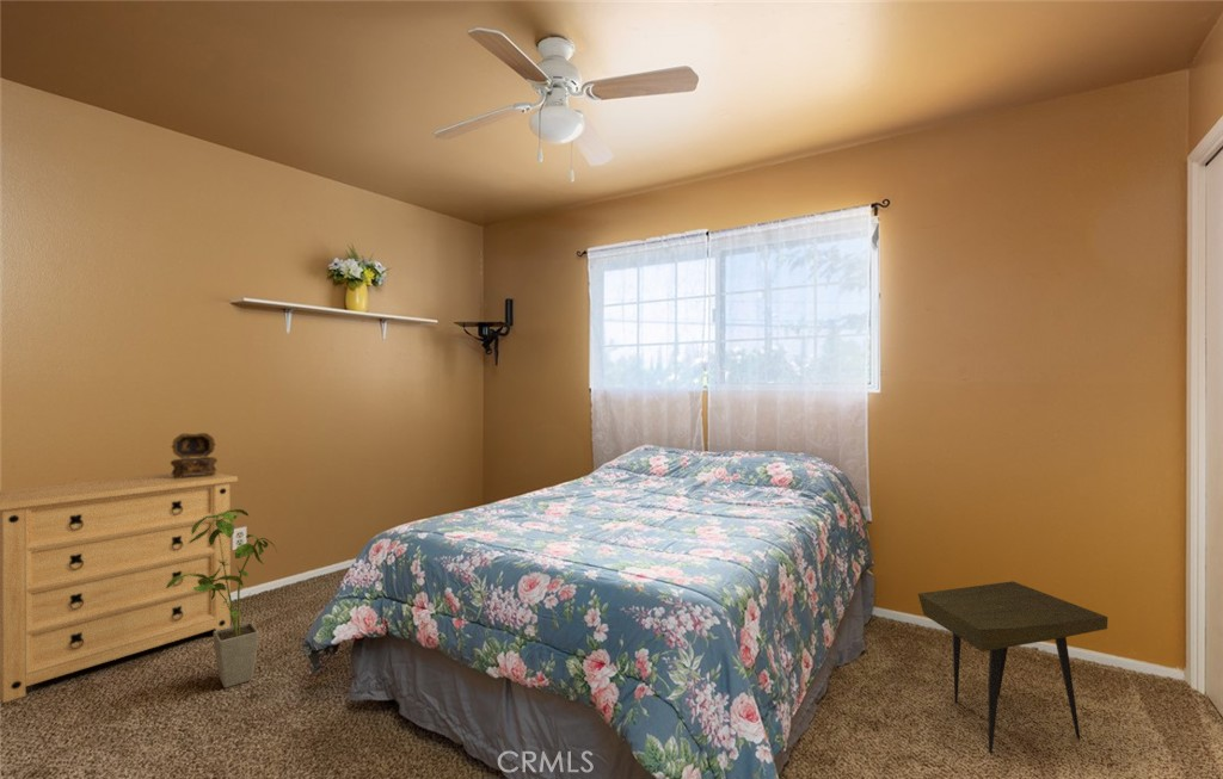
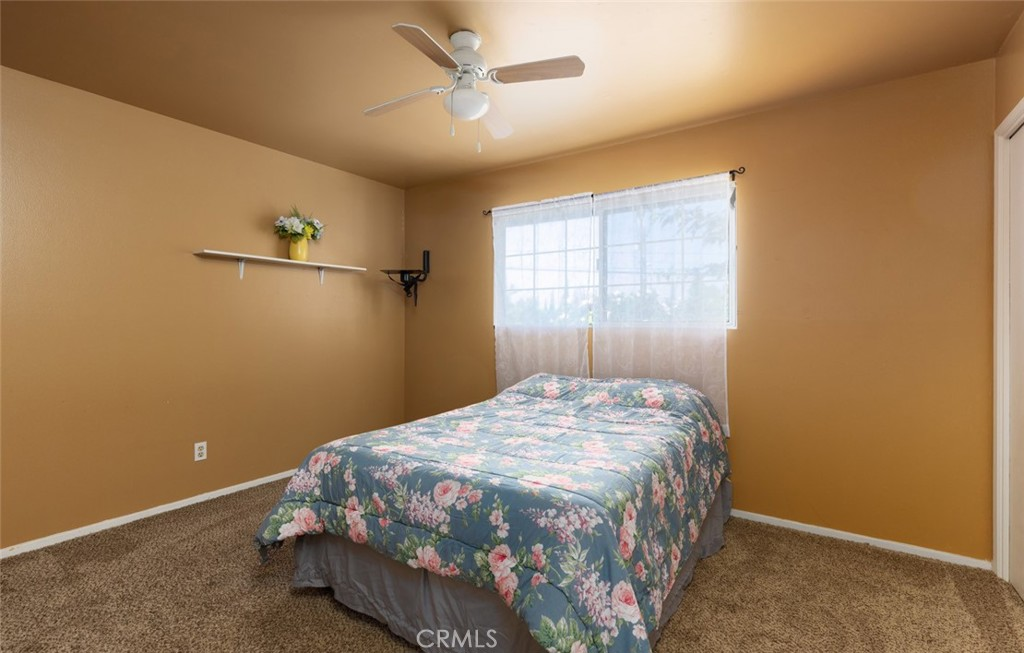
- side table [917,580,1108,754]
- dresser [0,471,239,704]
- house plant [166,508,278,688]
- jewelry box [170,432,219,478]
